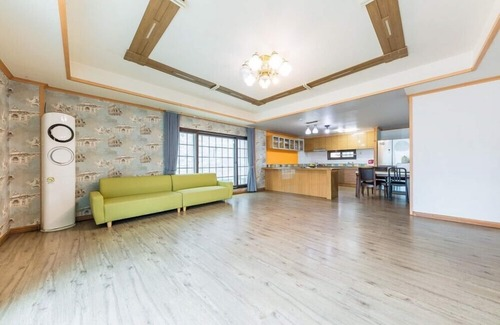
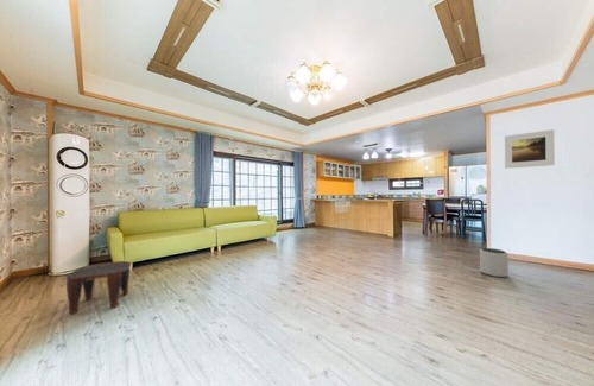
+ plant pot [479,247,510,278]
+ stool [65,260,132,315]
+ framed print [504,128,556,170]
